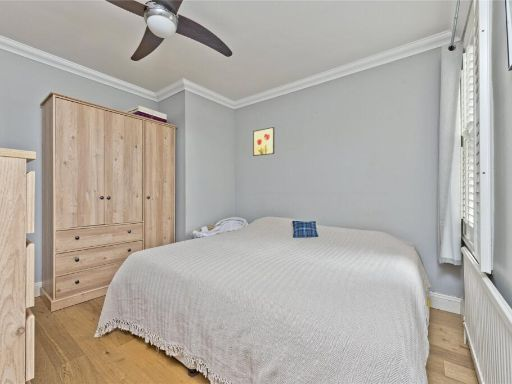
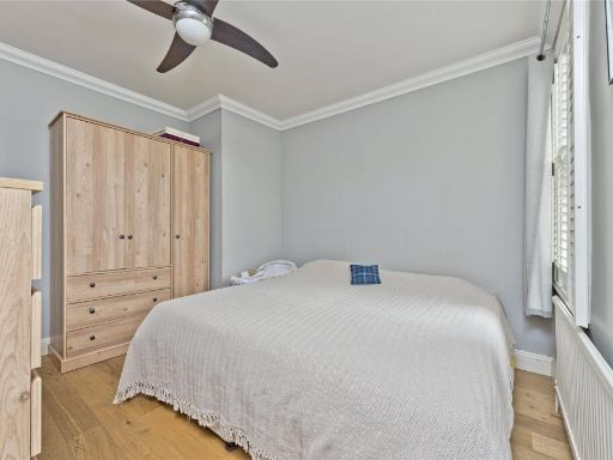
- wall art [252,126,275,157]
